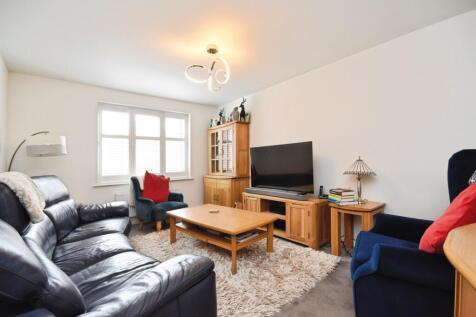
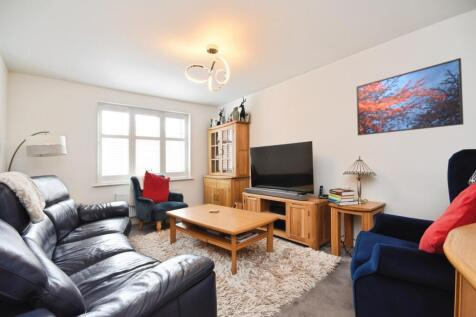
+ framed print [355,57,465,137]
